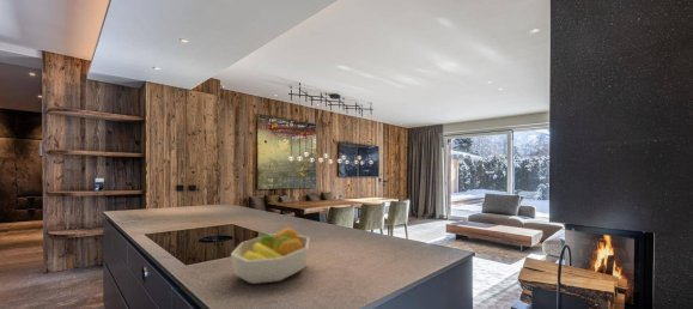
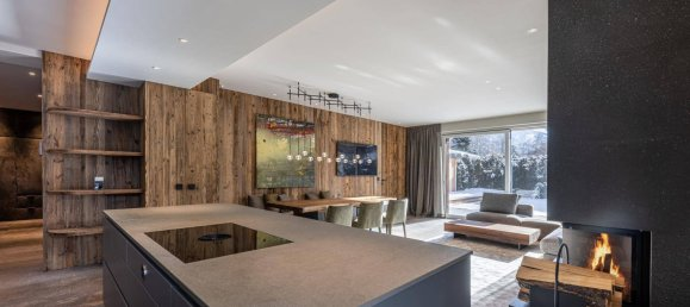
- fruit bowl [230,225,310,285]
